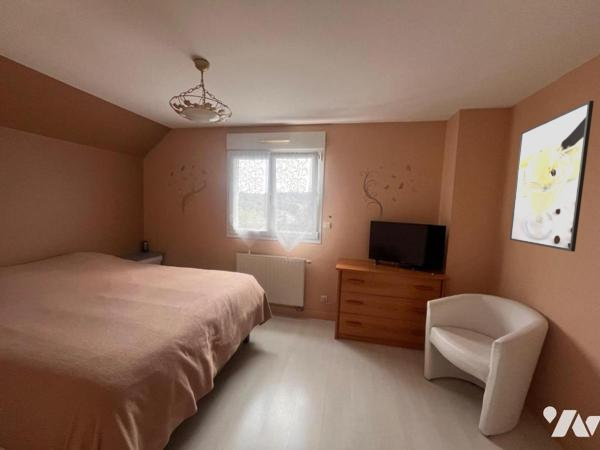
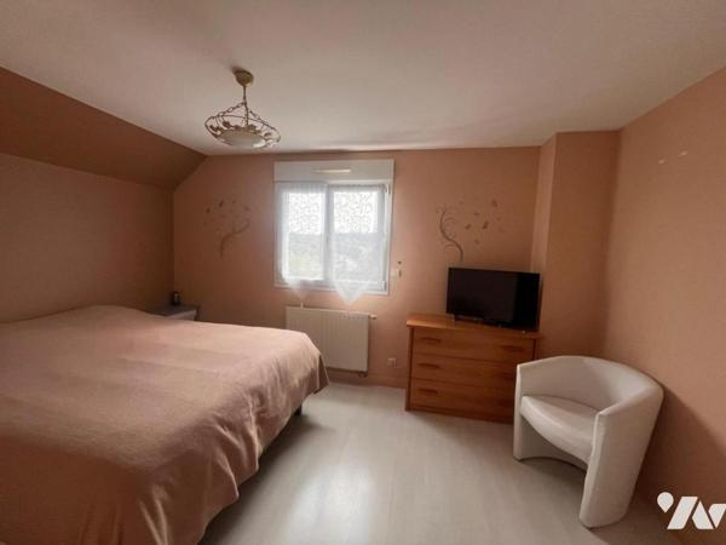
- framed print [509,100,595,253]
